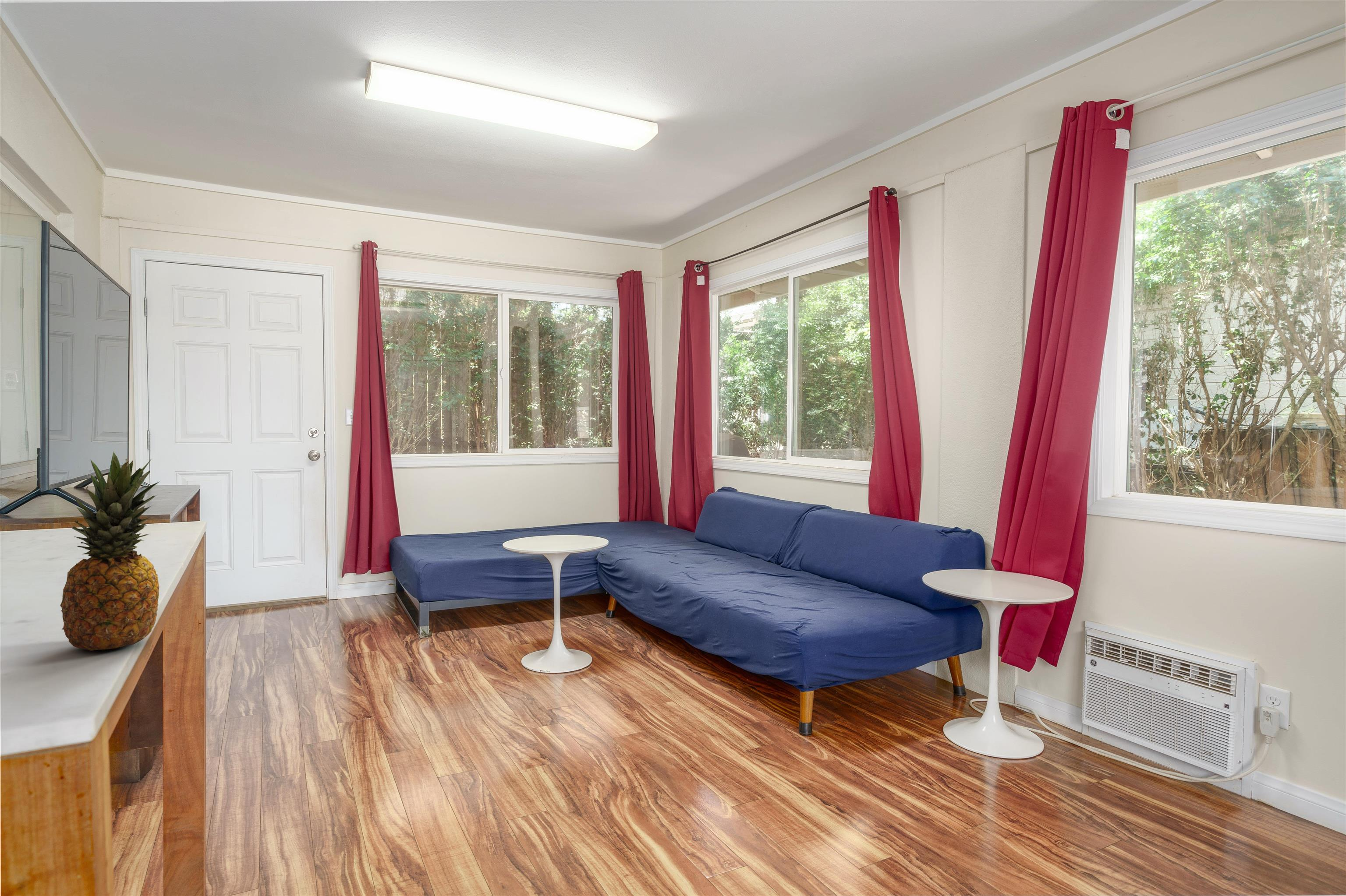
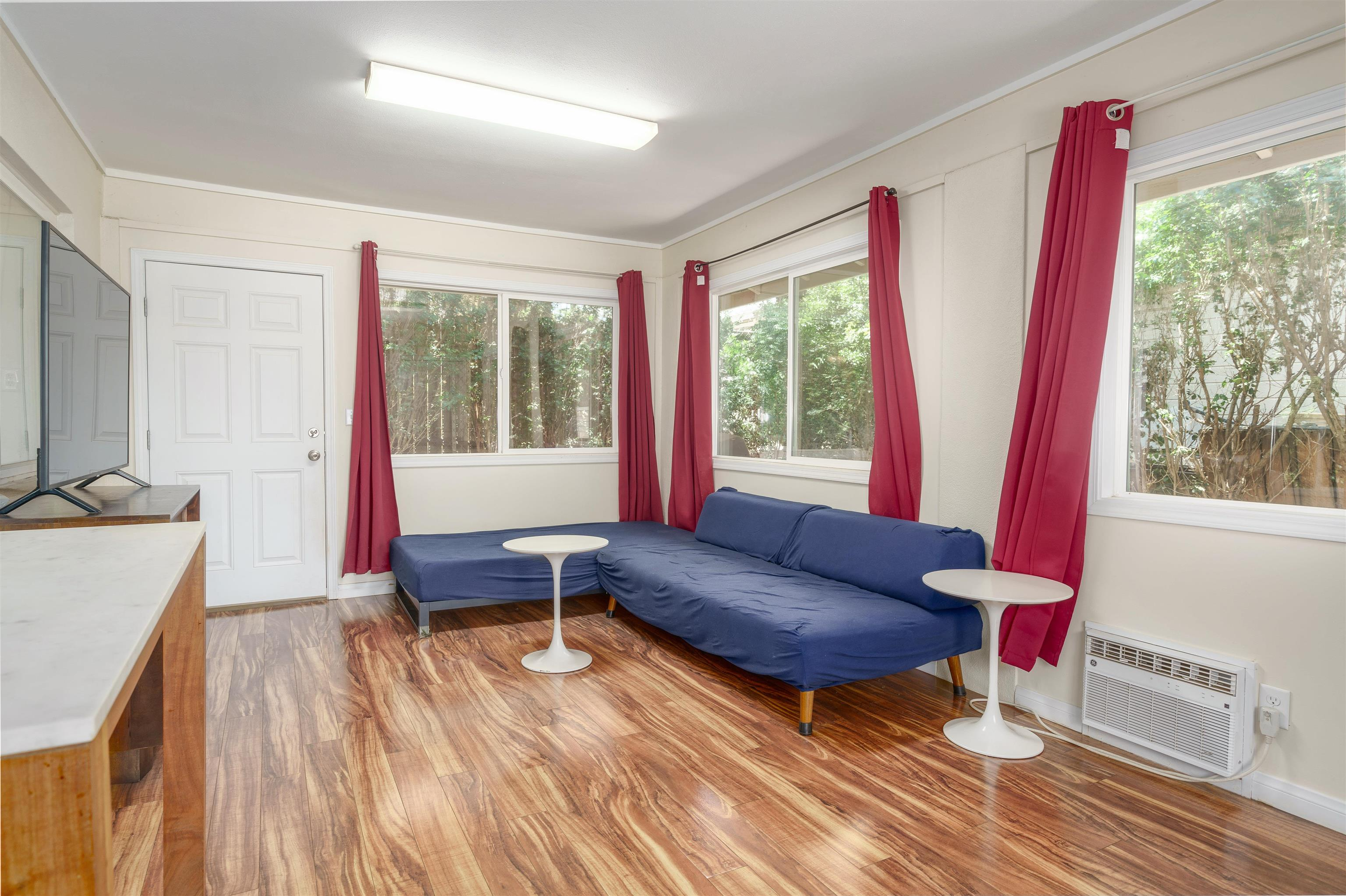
- fruit [60,451,161,651]
